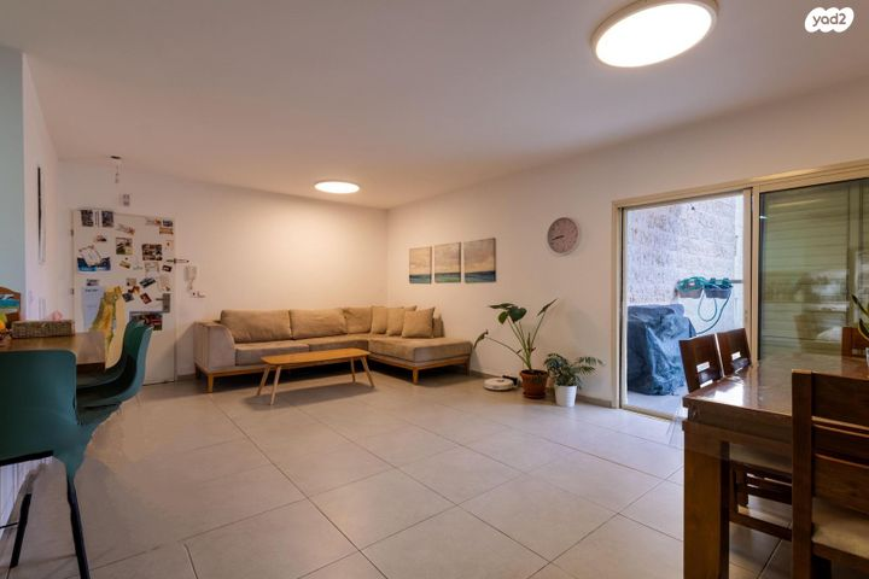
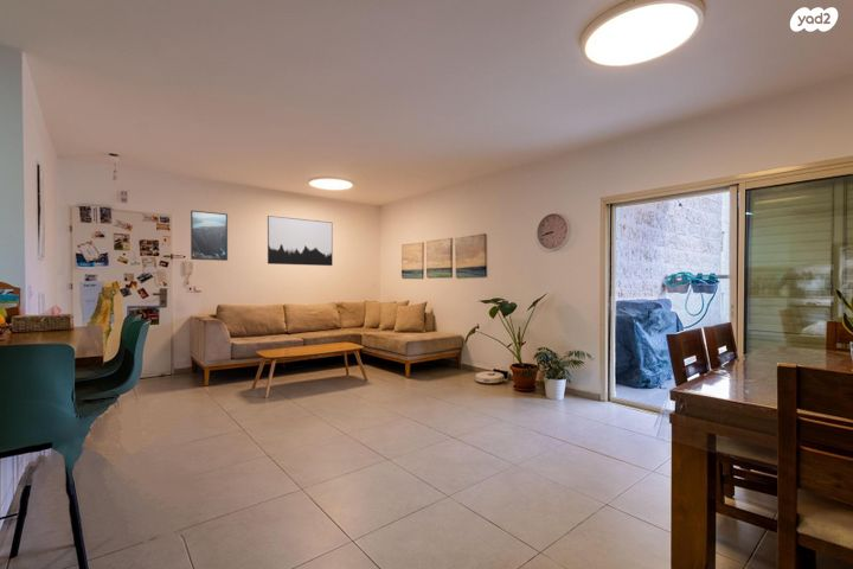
+ wall art [267,215,334,267]
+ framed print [190,209,229,262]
